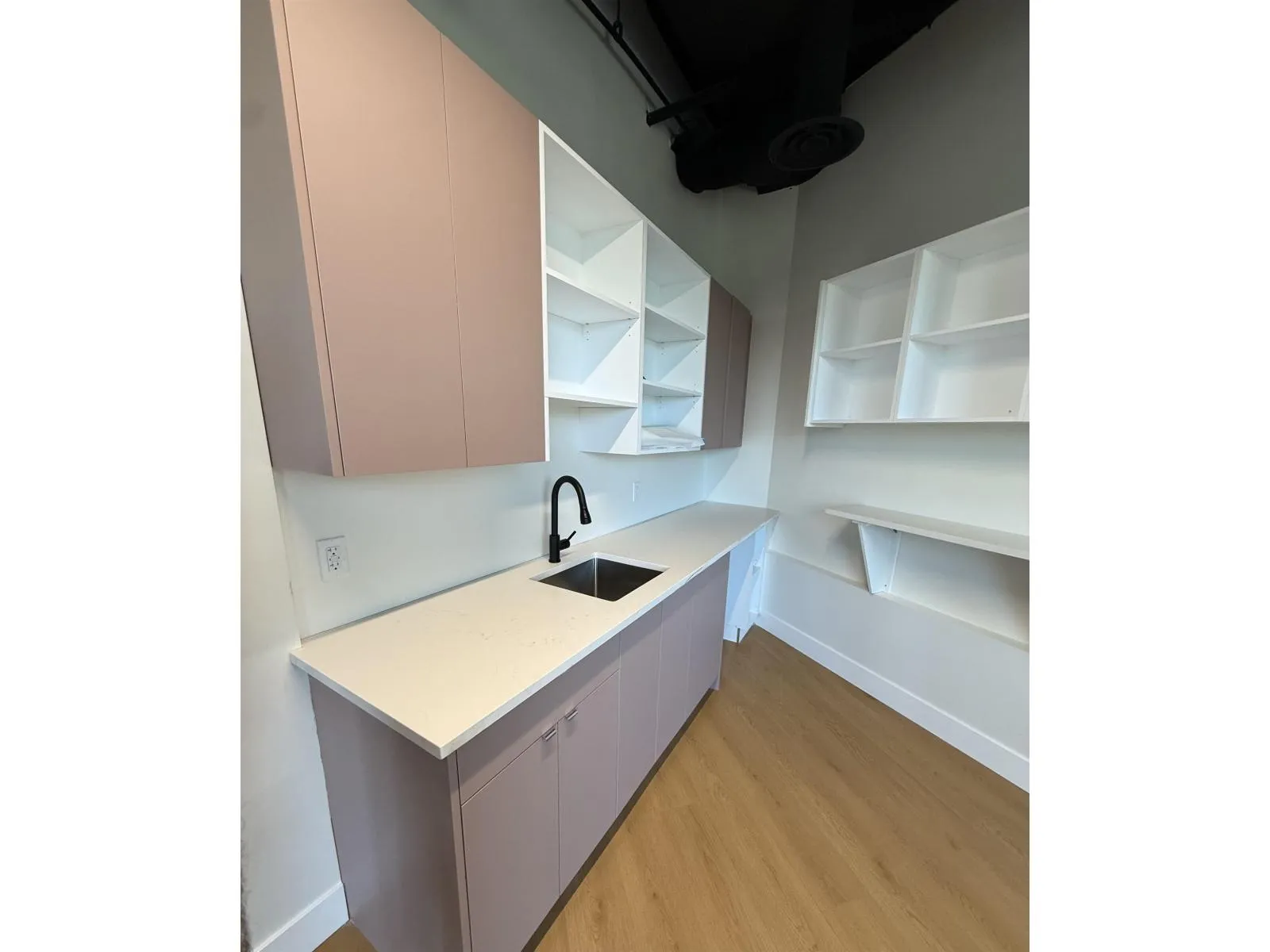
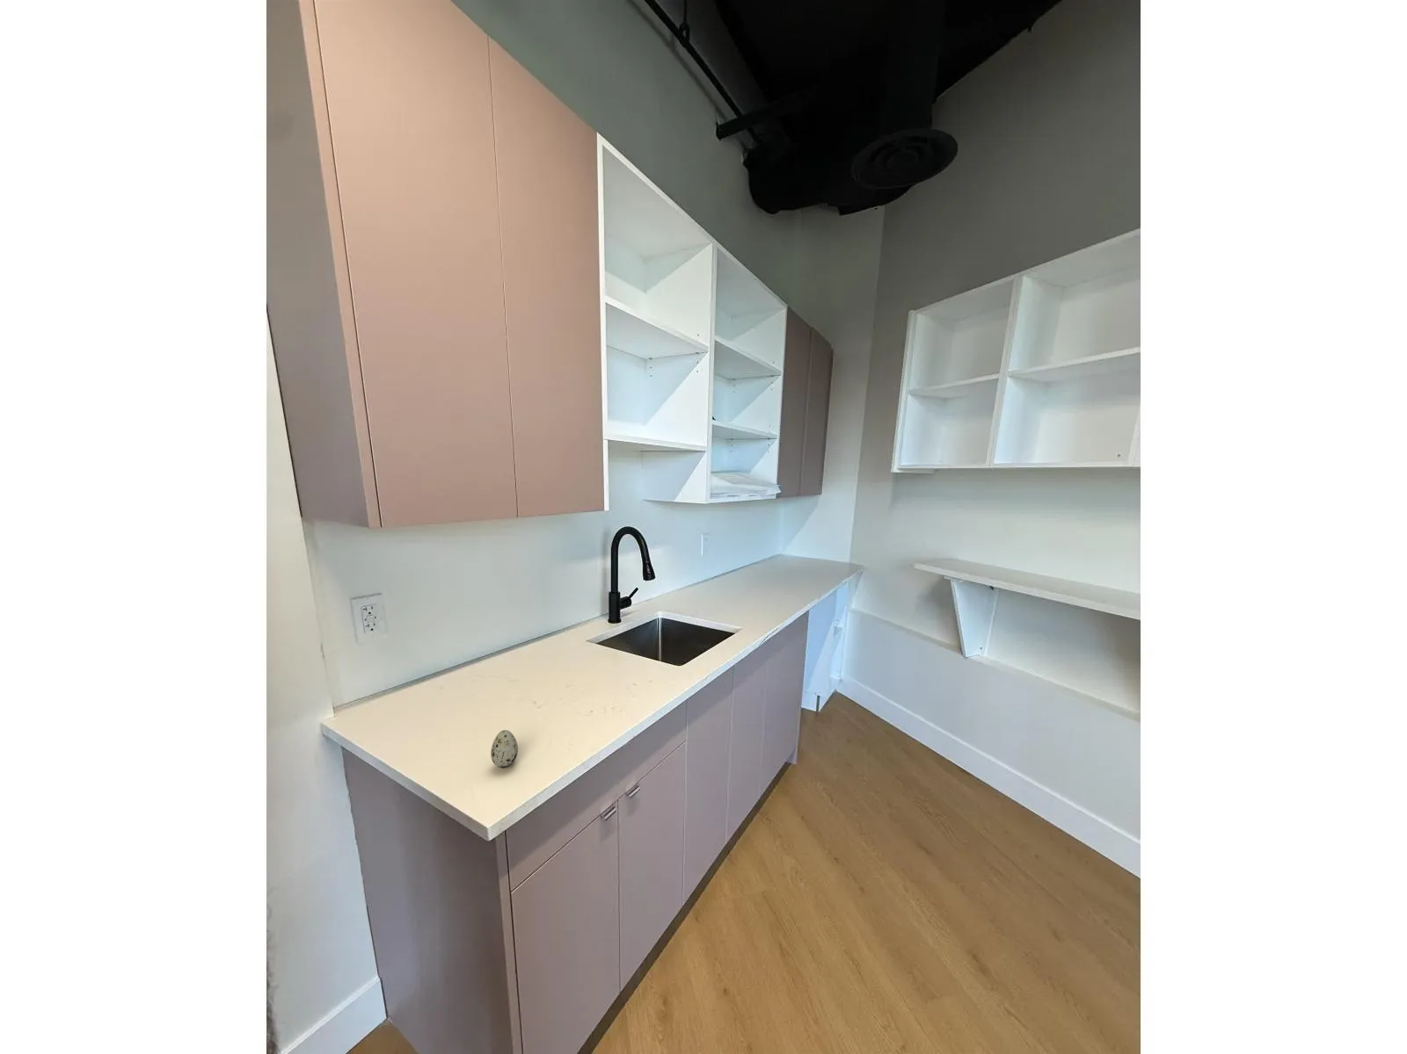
+ speckled egg [490,728,518,768]
